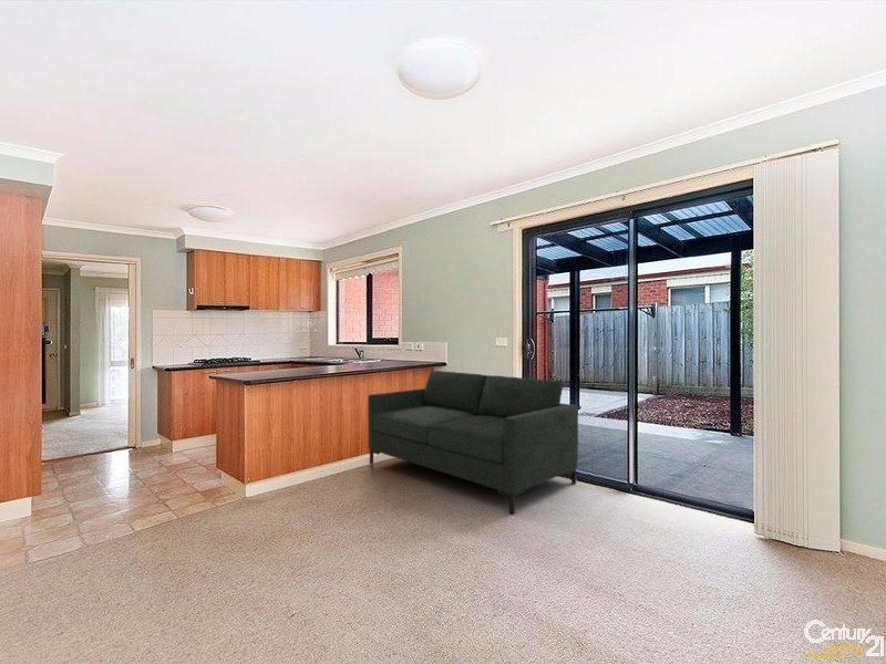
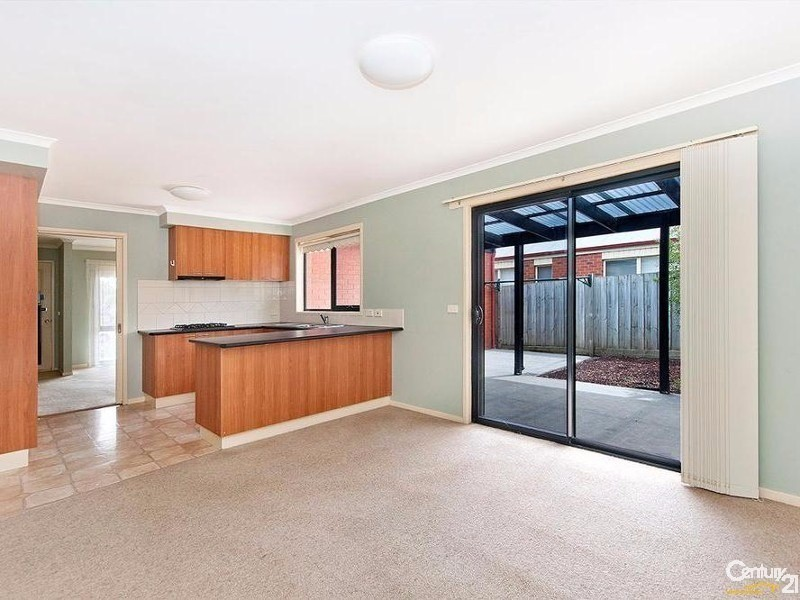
- sofa [367,370,579,516]
